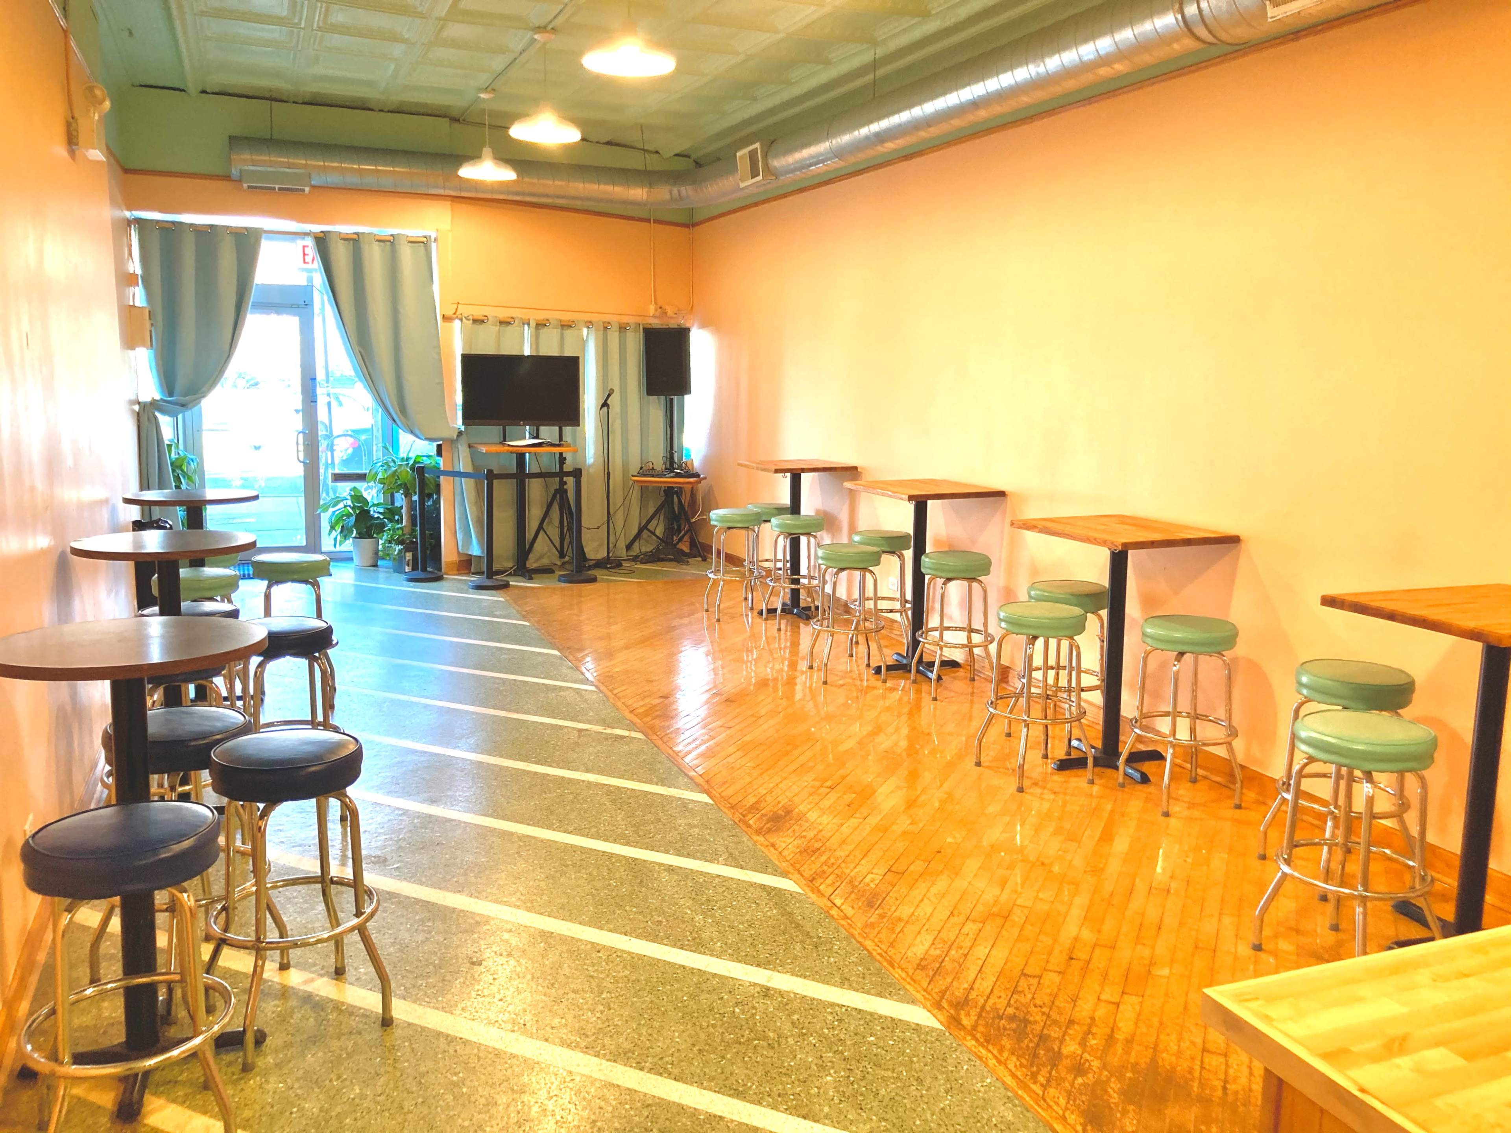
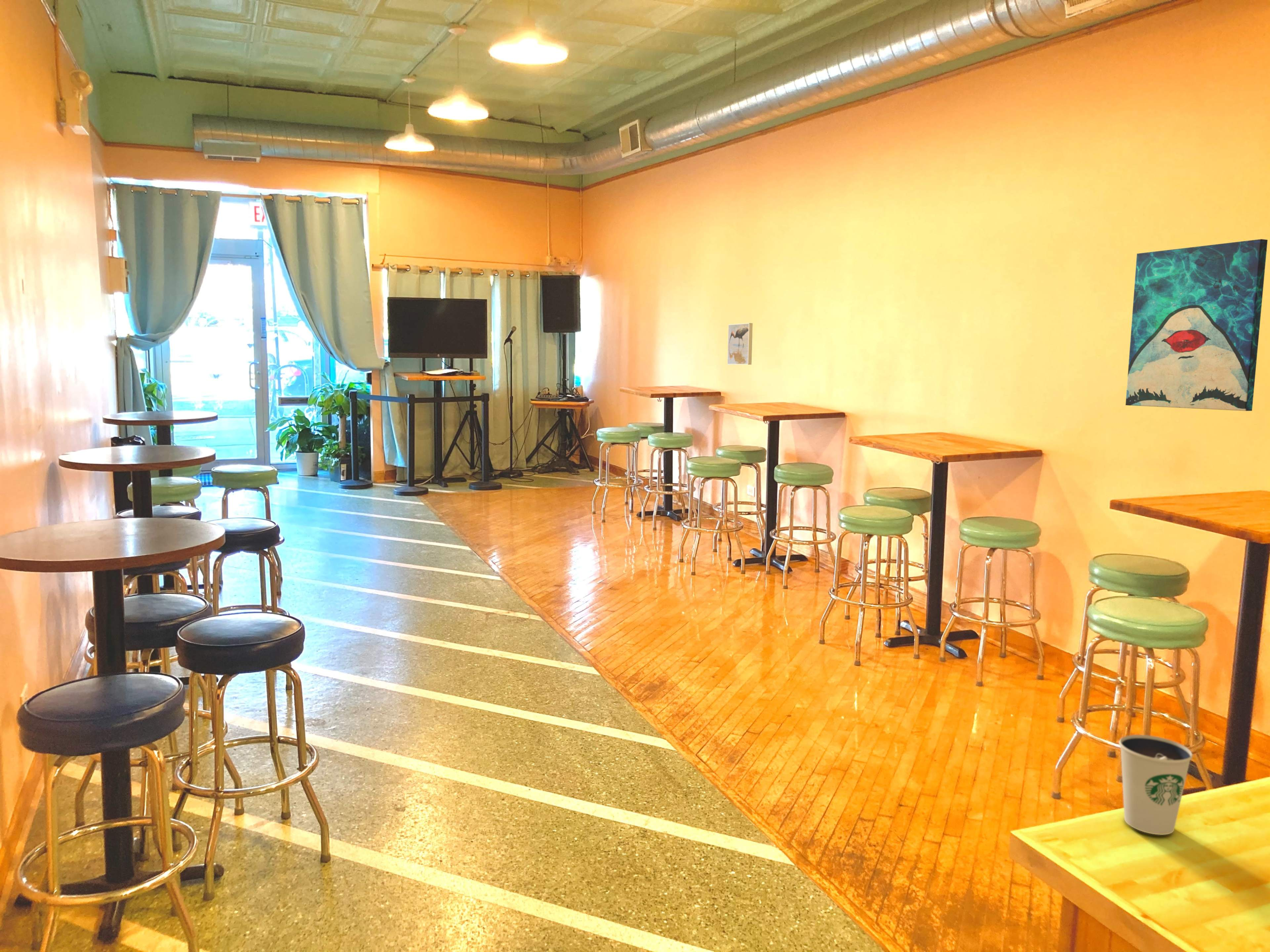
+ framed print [727,323,753,365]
+ wall art [1125,239,1268,411]
+ dixie cup [1119,734,1193,835]
